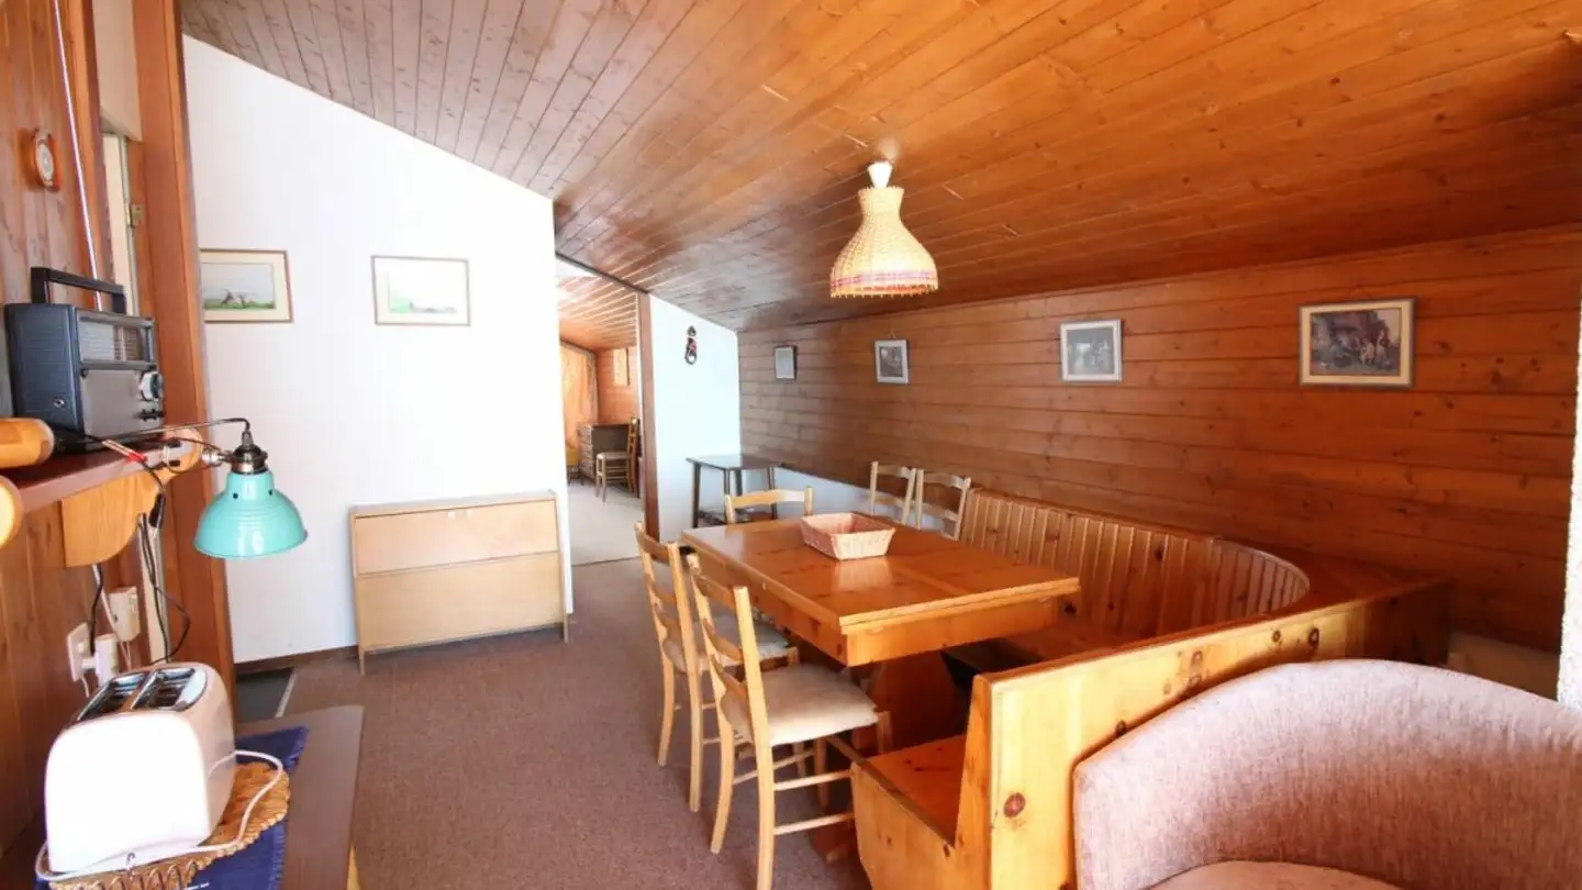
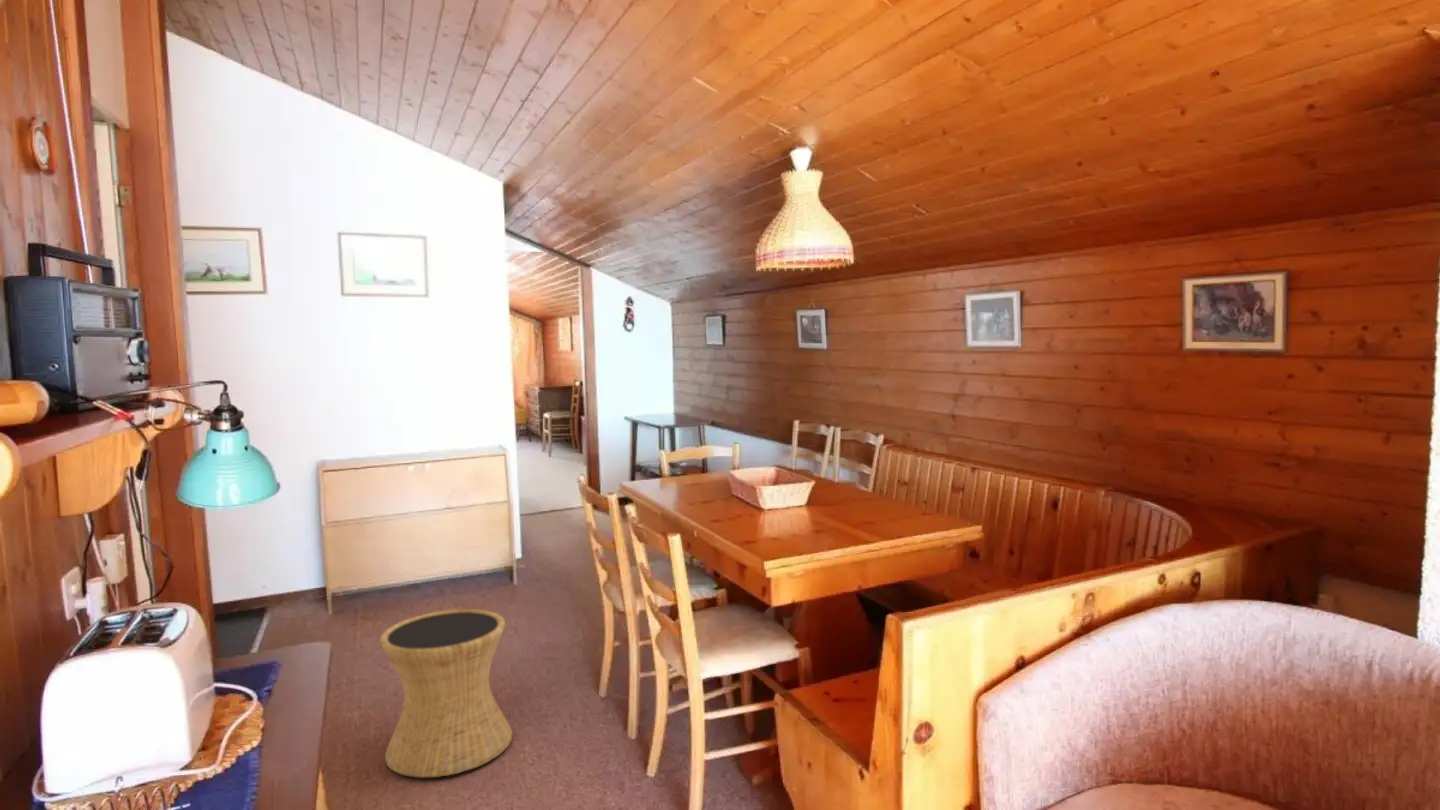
+ side table [379,608,513,778]
